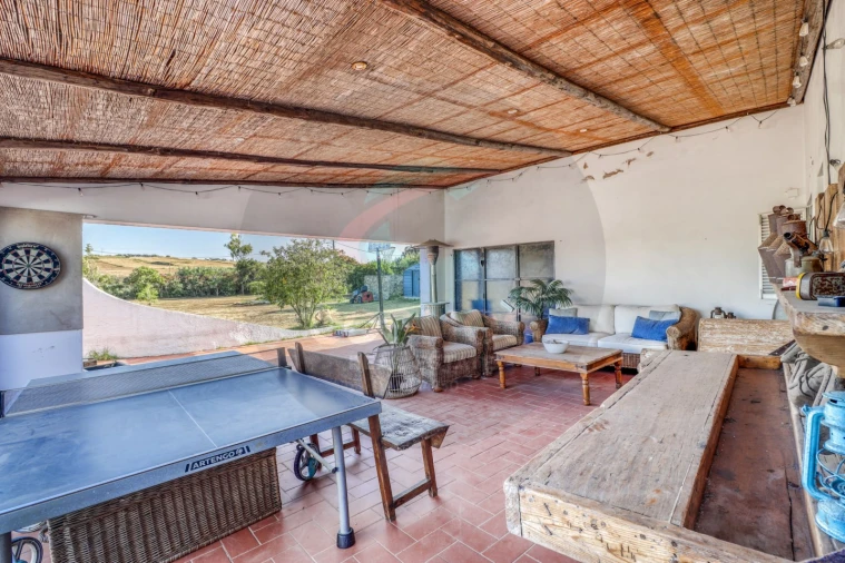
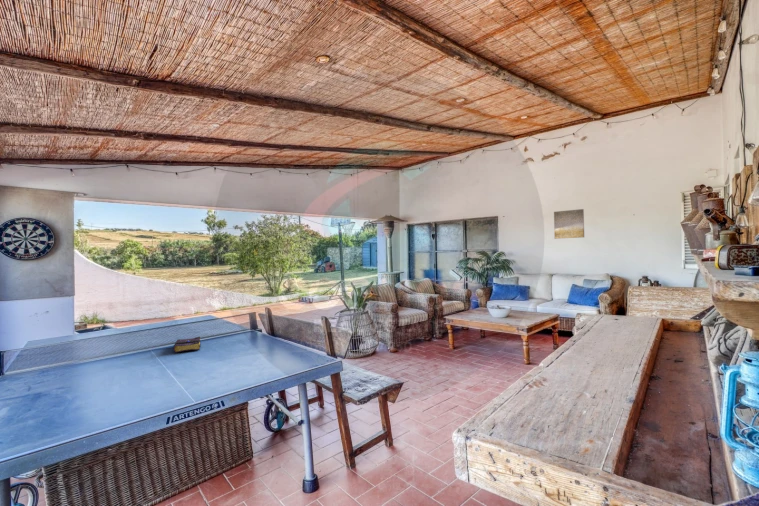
+ wall art [553,208,585,240]
+ book [172,336,201,354]
